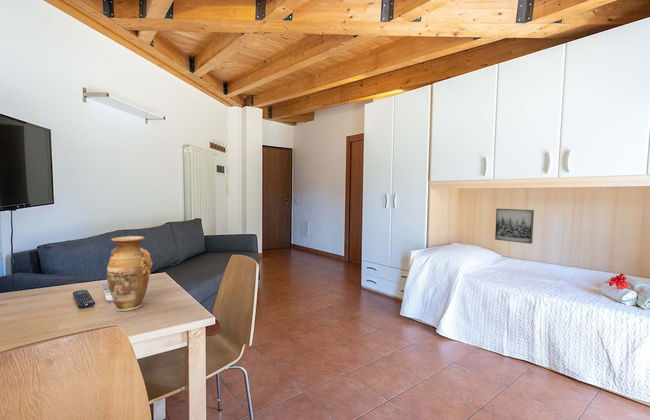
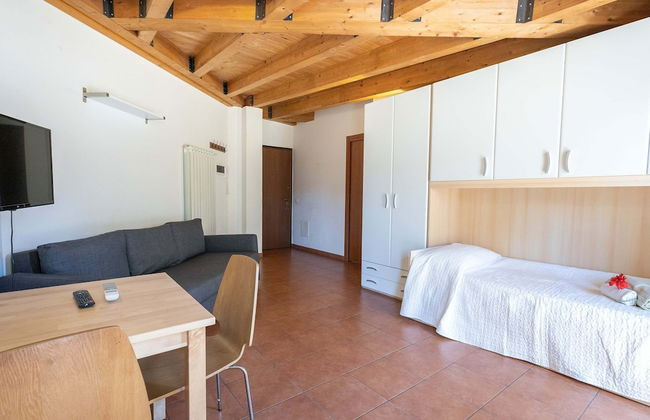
- vase [106,235,153,312]
- wall art [494,208,535,245]
